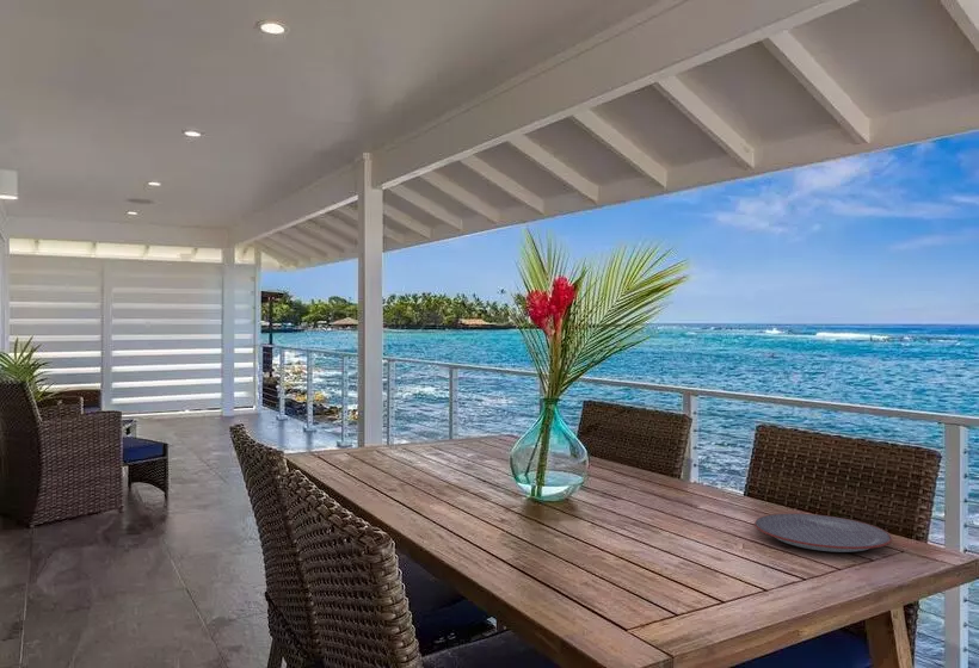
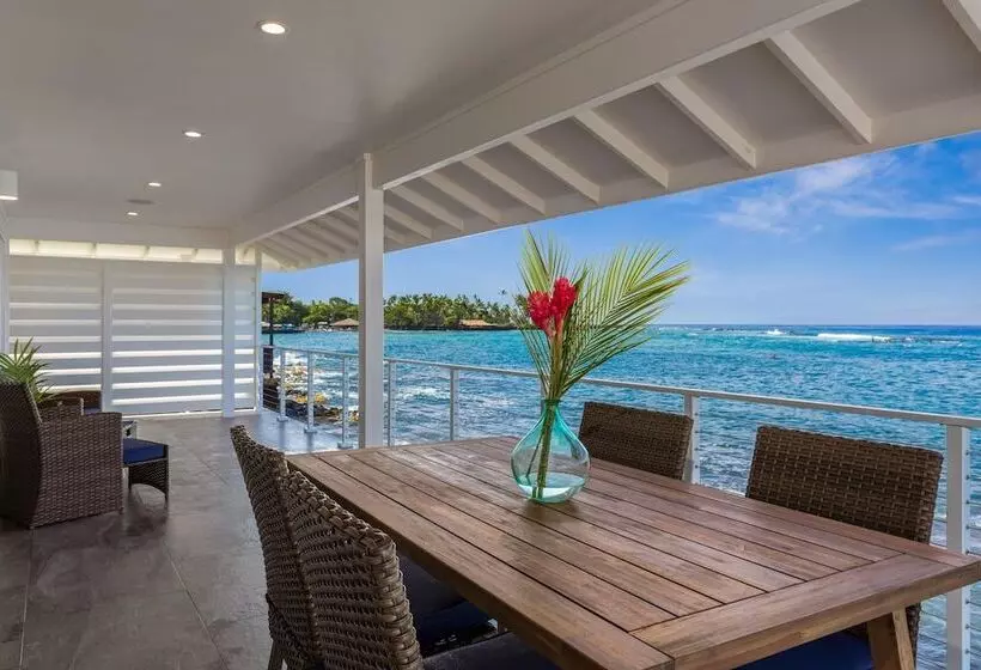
- plate [753,513,893,553]
